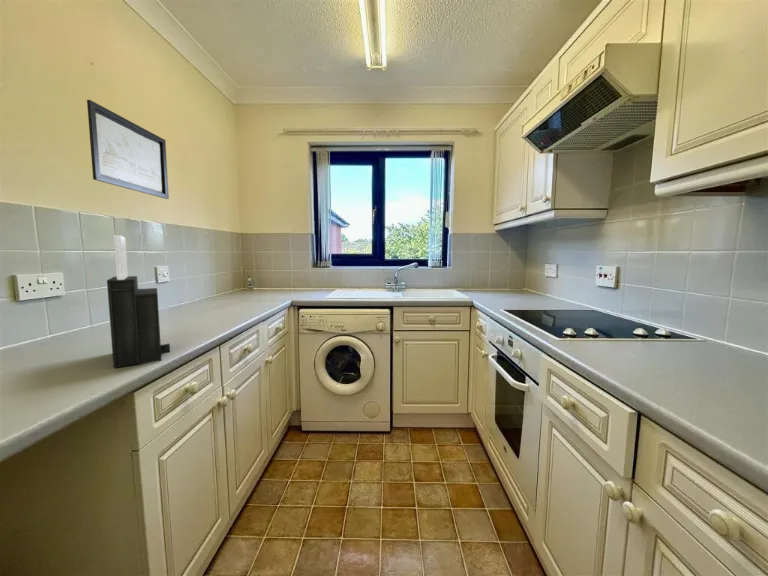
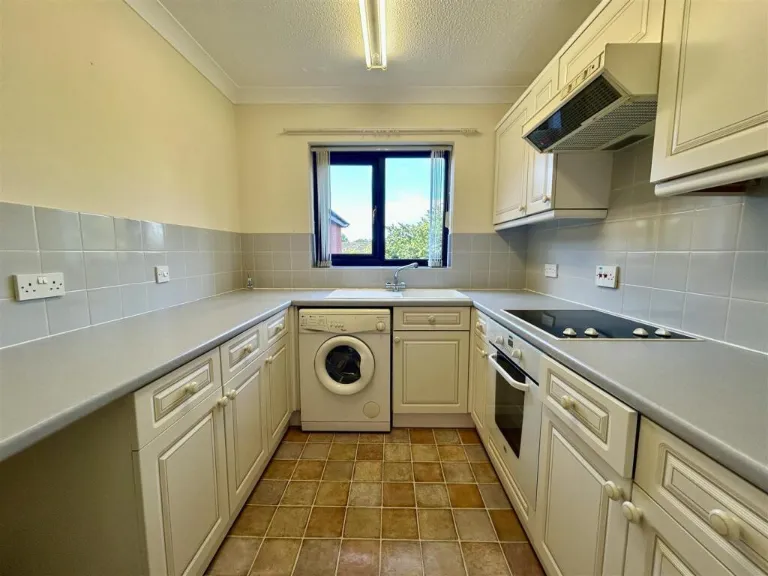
- wall art [86,99,170,200]
- knife block [106,234,171,369]
